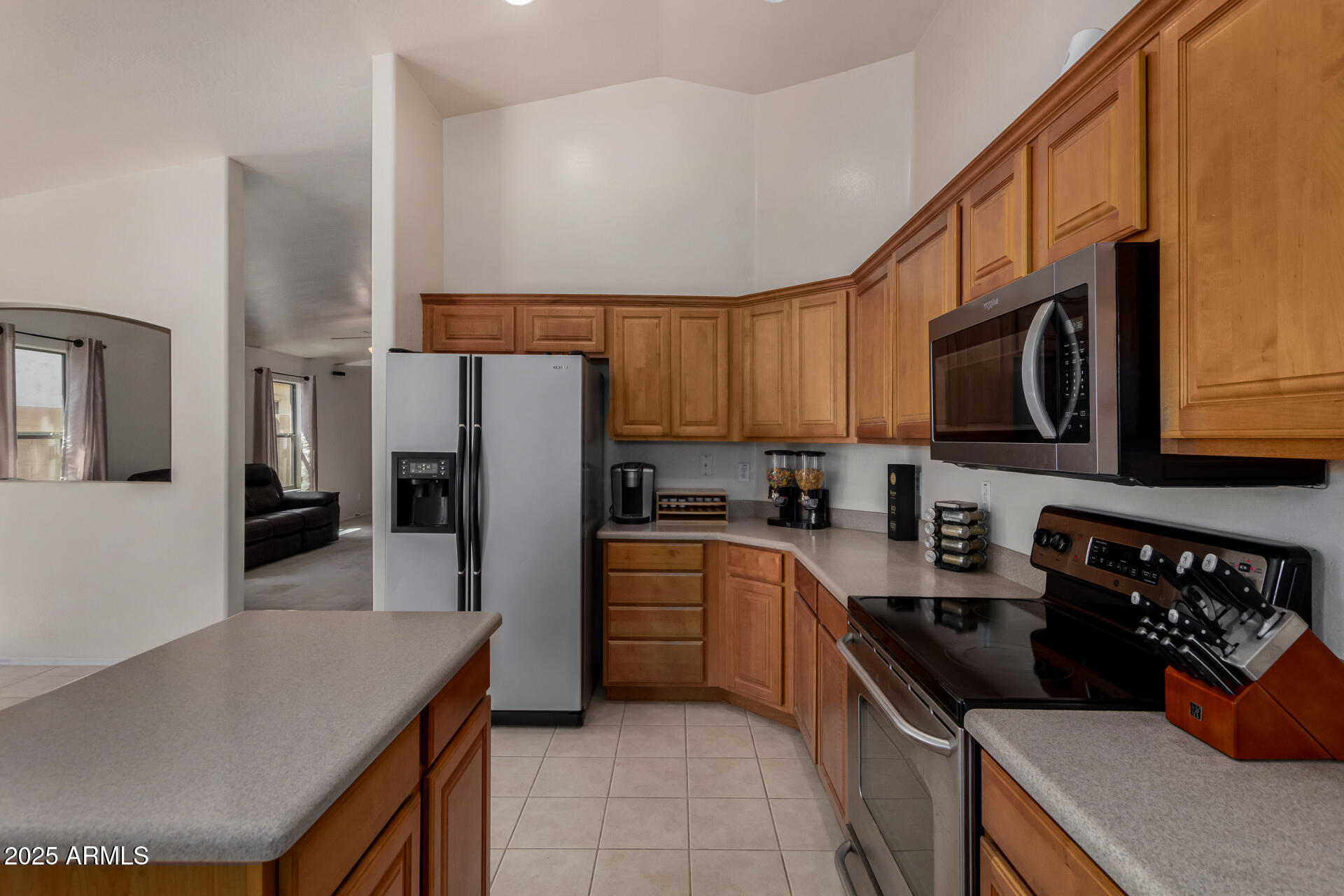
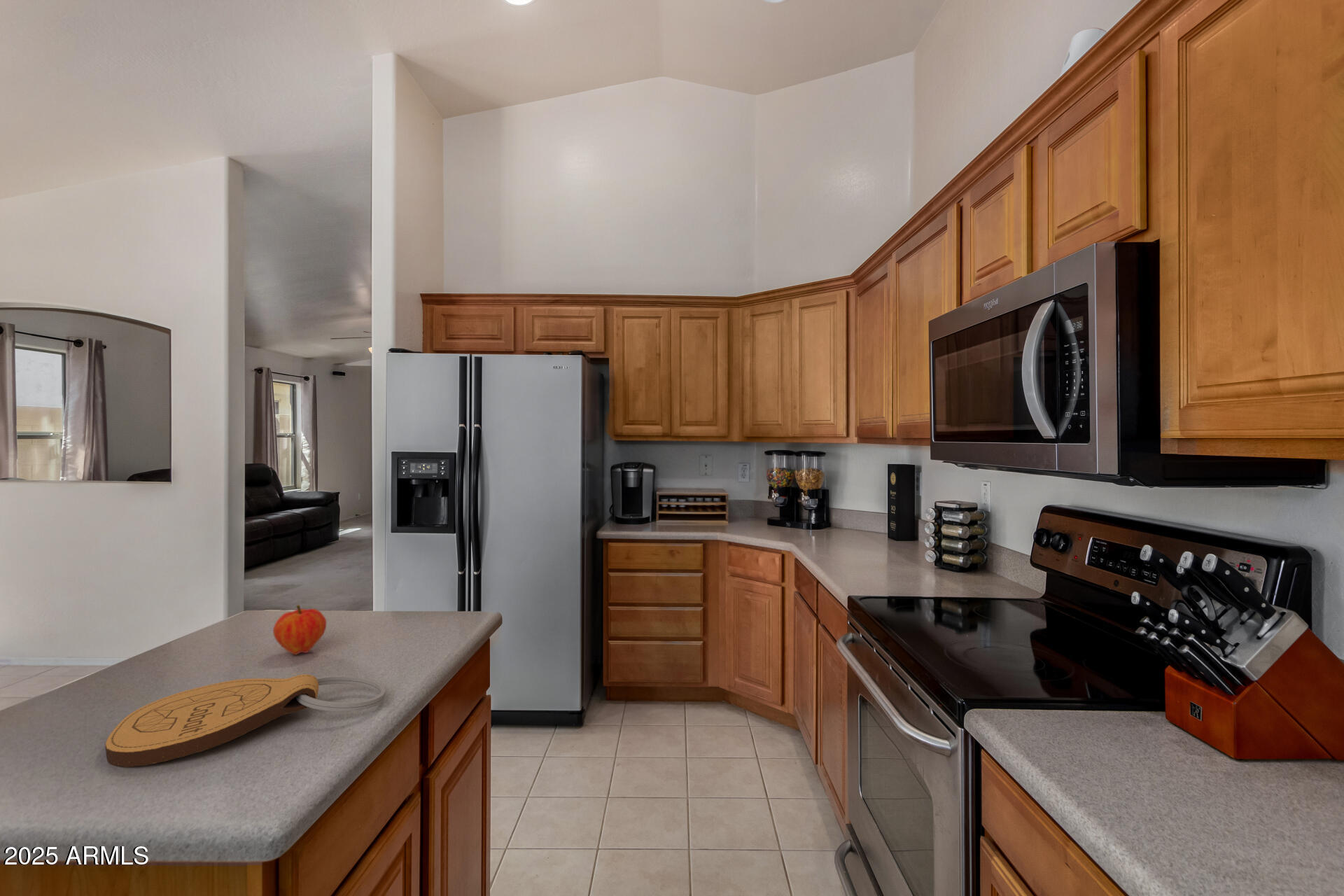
+ fruit [272,604,327,655]
+ key chain [105,673,386,768]
